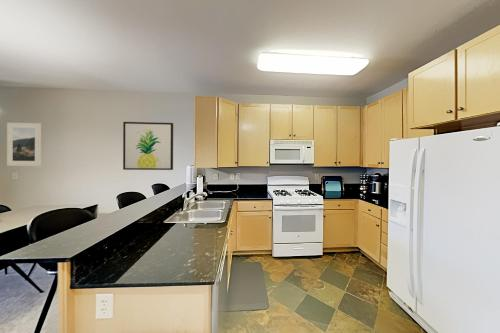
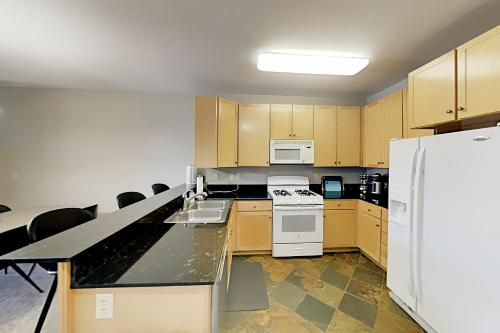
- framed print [6,122,42,167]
- wall art [122,121,174,171]
